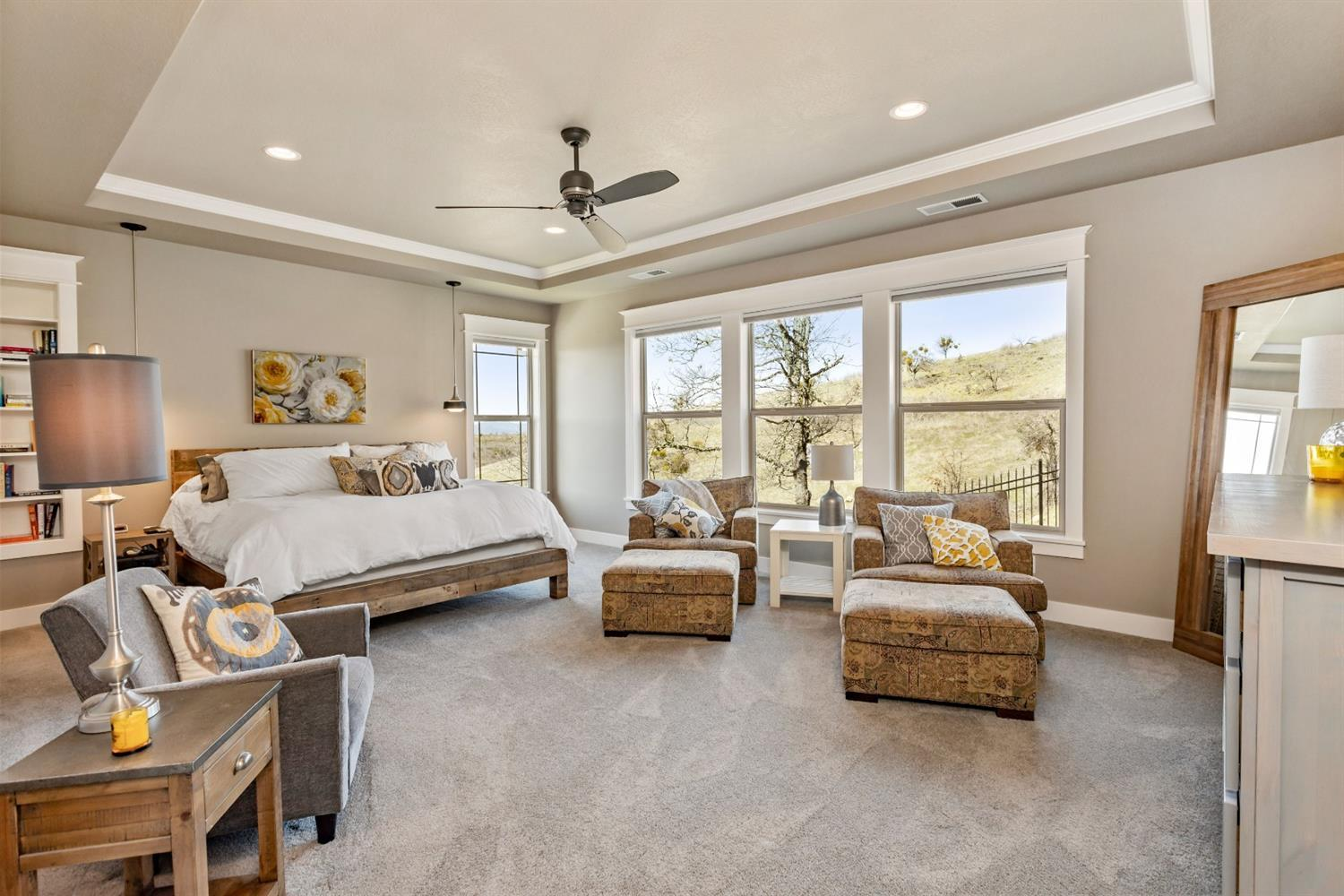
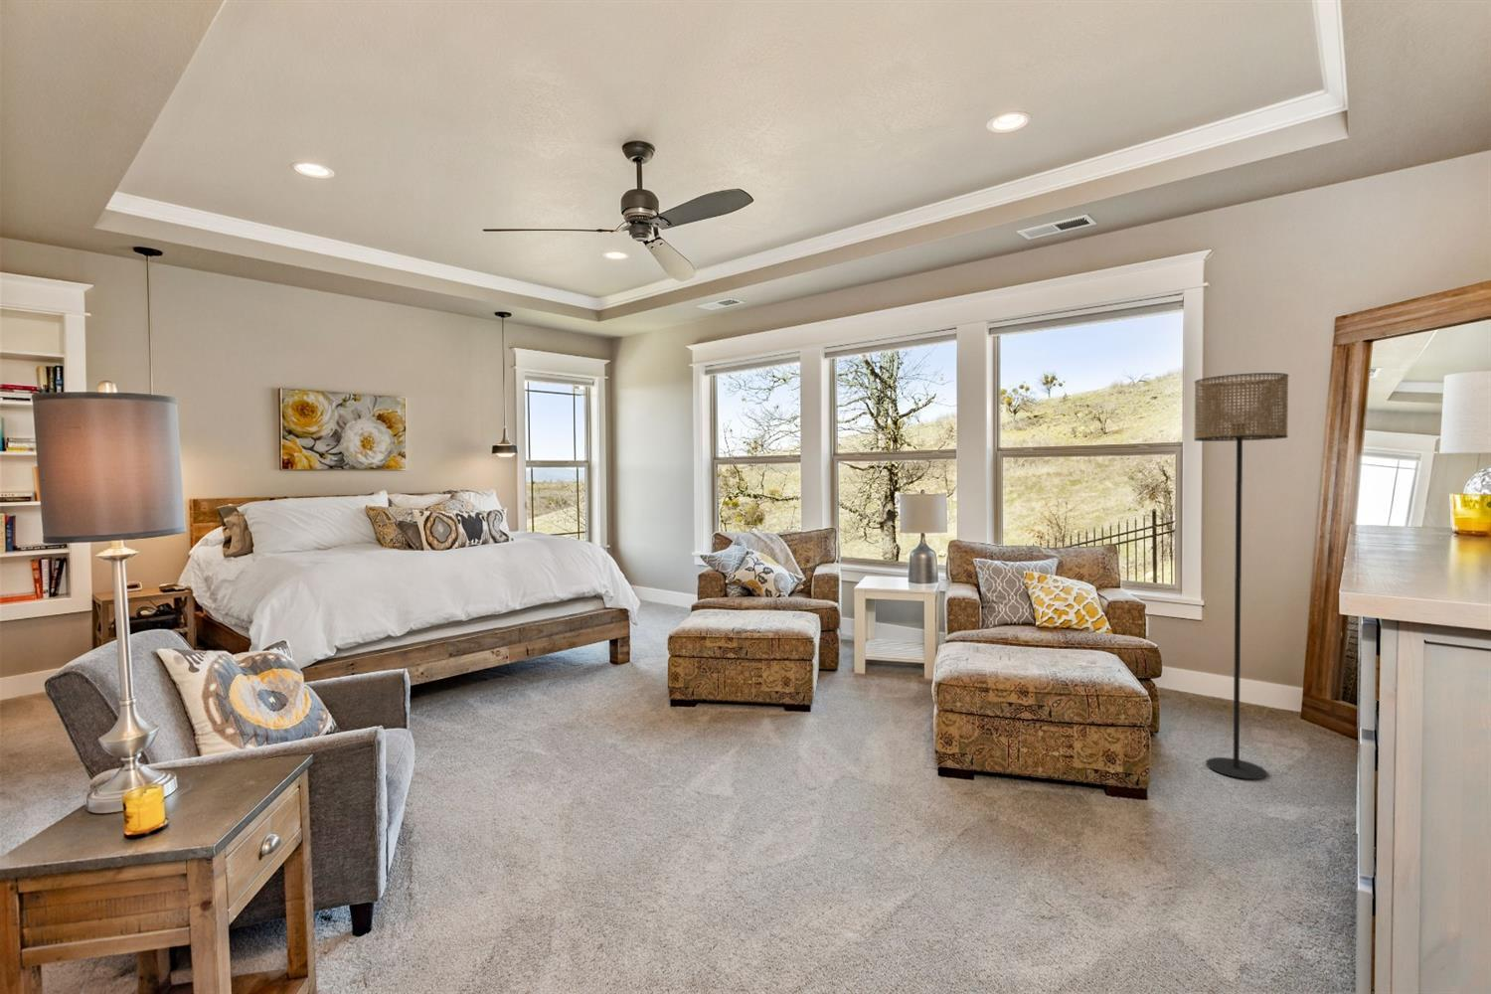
+ floor lamp [1193,372,1289,780]
